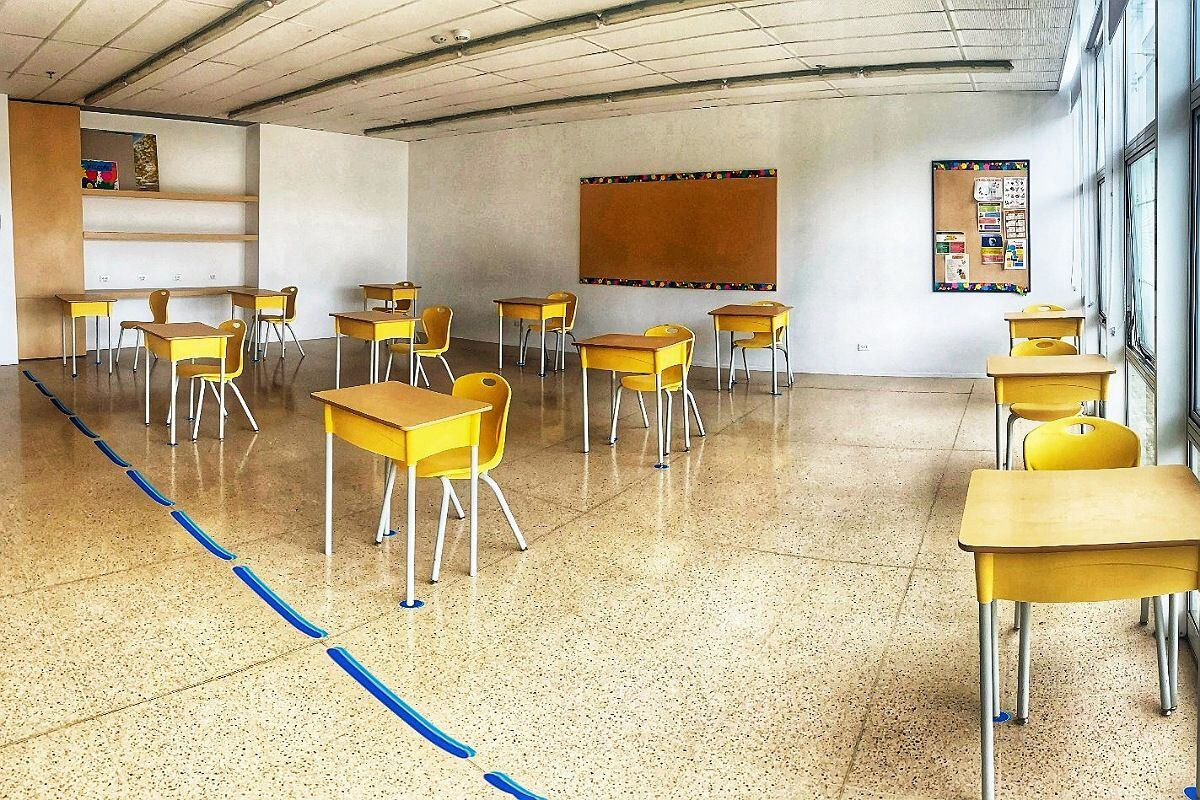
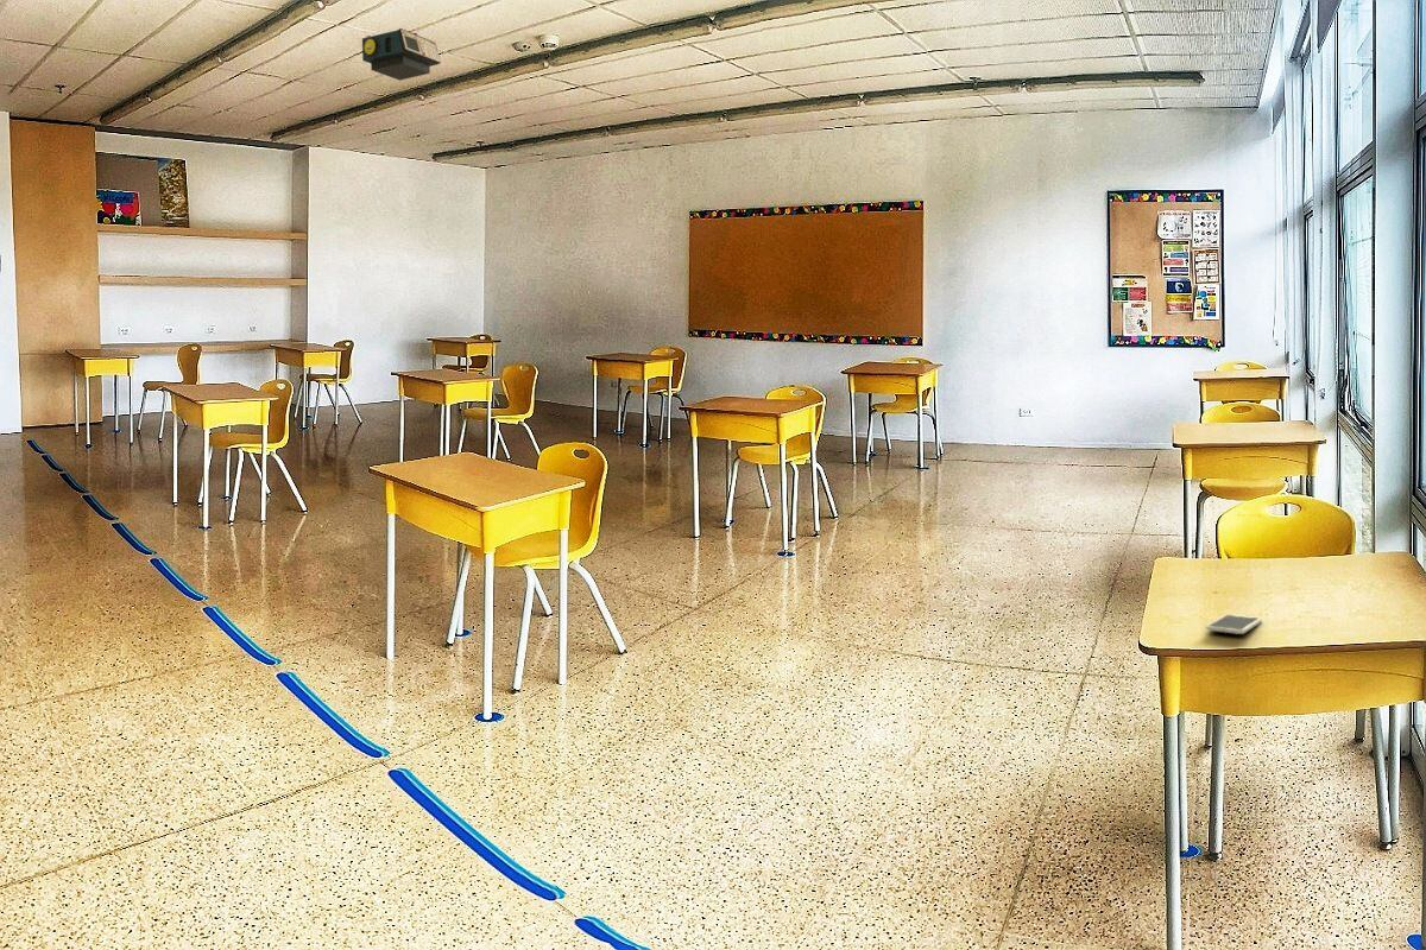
+ smartphone [1205,614,1263,635]
+ projector [361,27,442,82]
